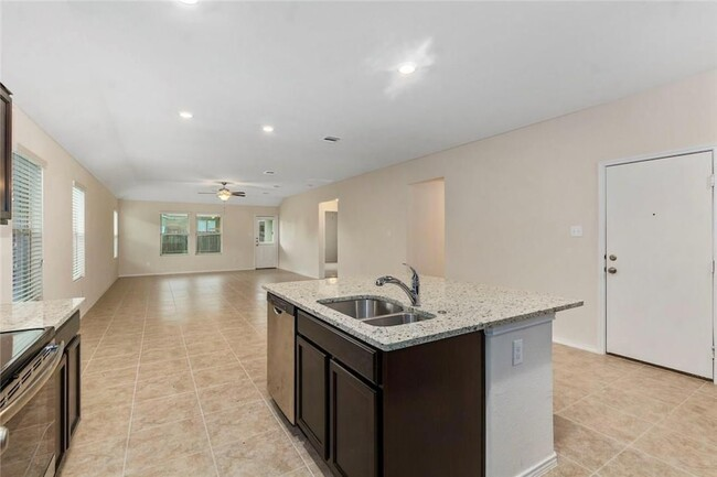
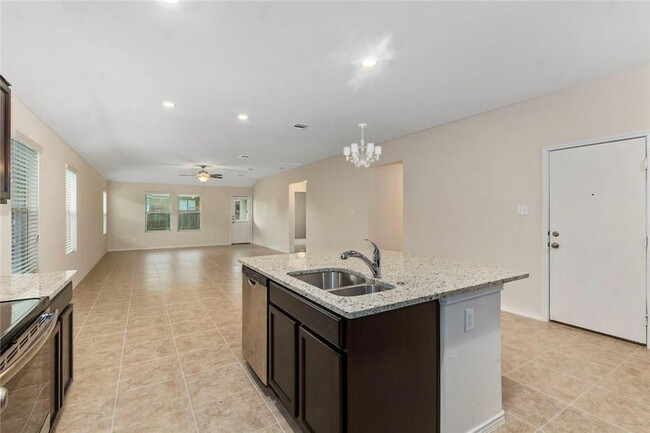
+ chandelier [343,123,382,169]
